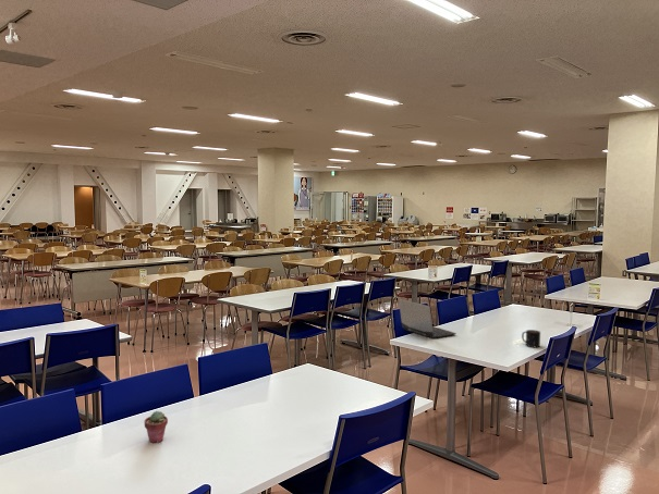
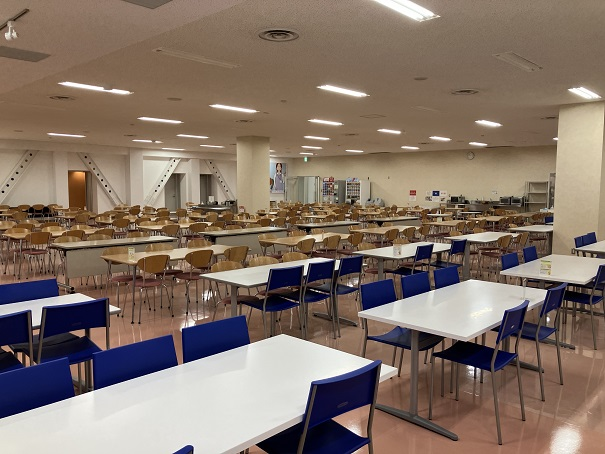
- mug [521,329,541,348]
- laptop computer [398,298,457,339]
- potted succulent [143,410,169,444]
